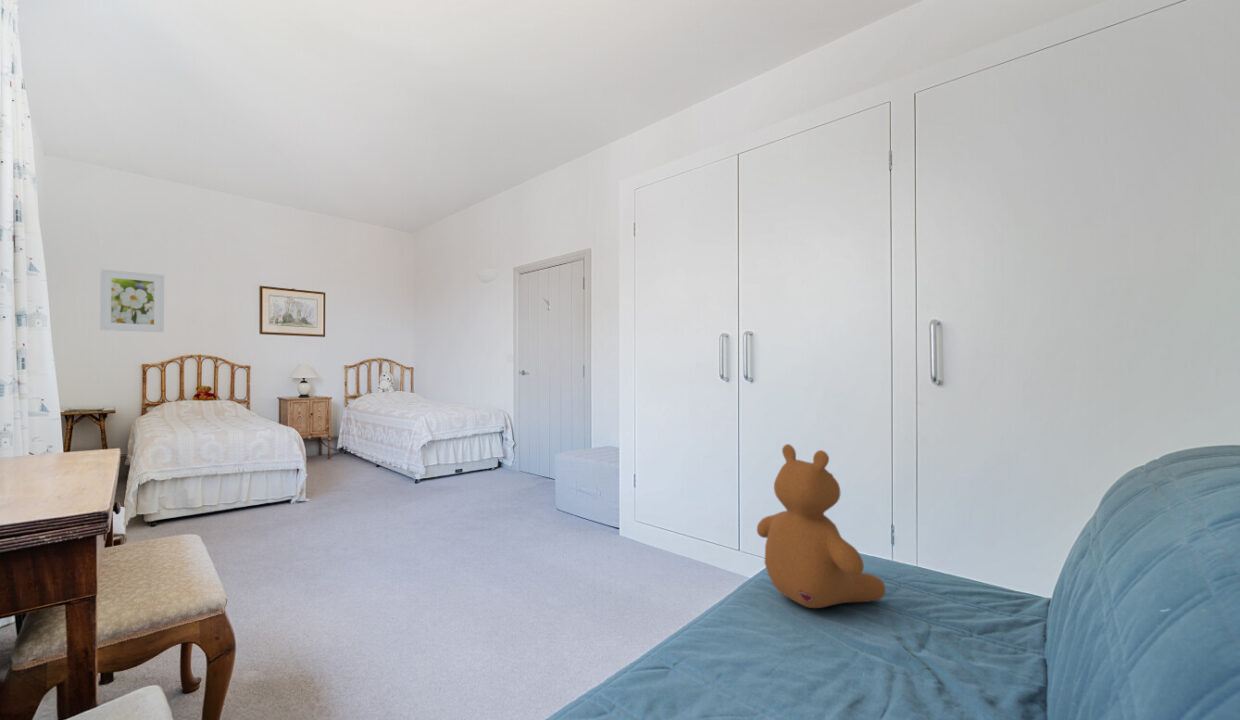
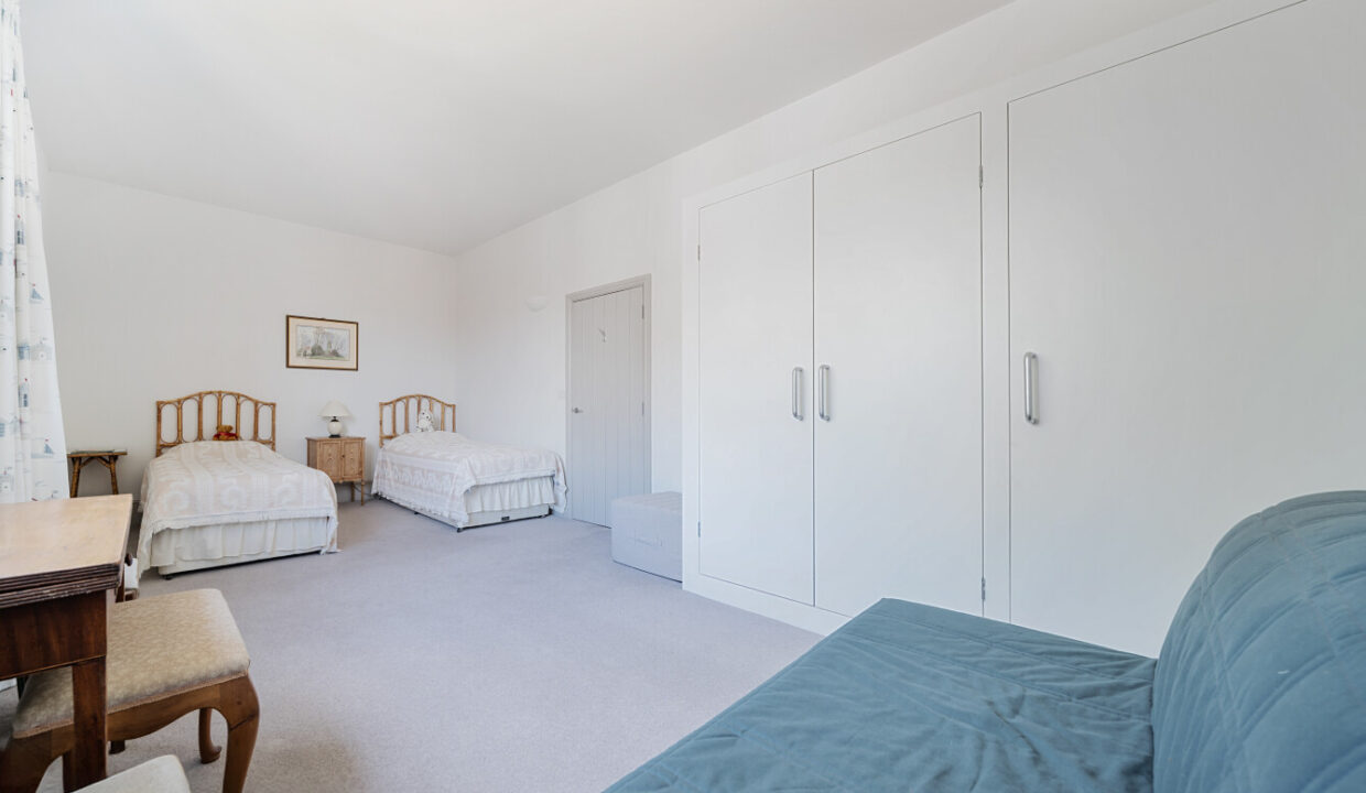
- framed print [99,268,165,333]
- teddy bear [756,443,887,609]
